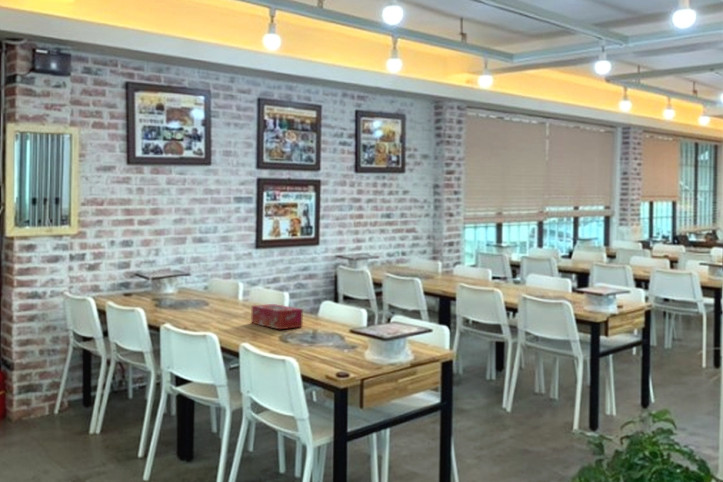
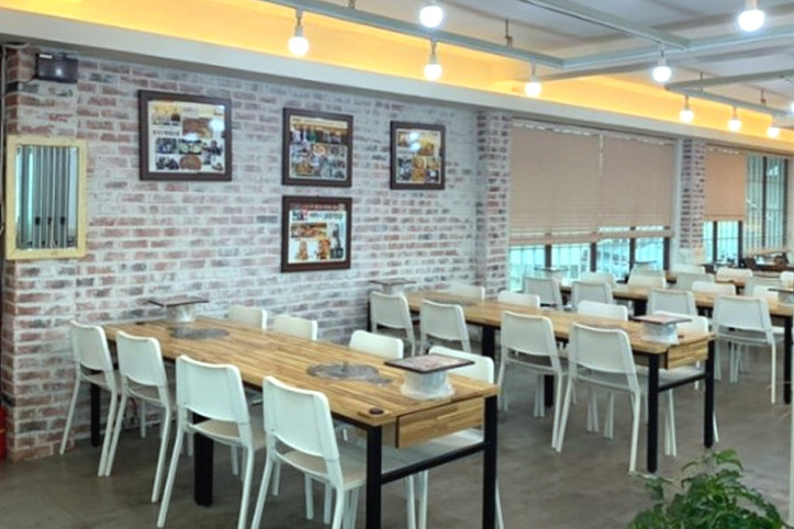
- tissue box [250,303,304,330]
